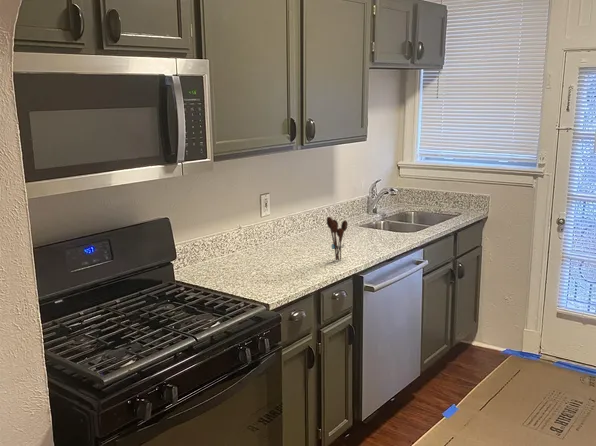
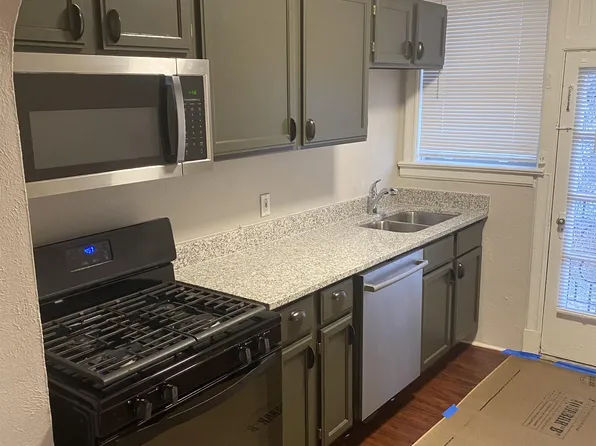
- utensil holder [326,216,349,261]
